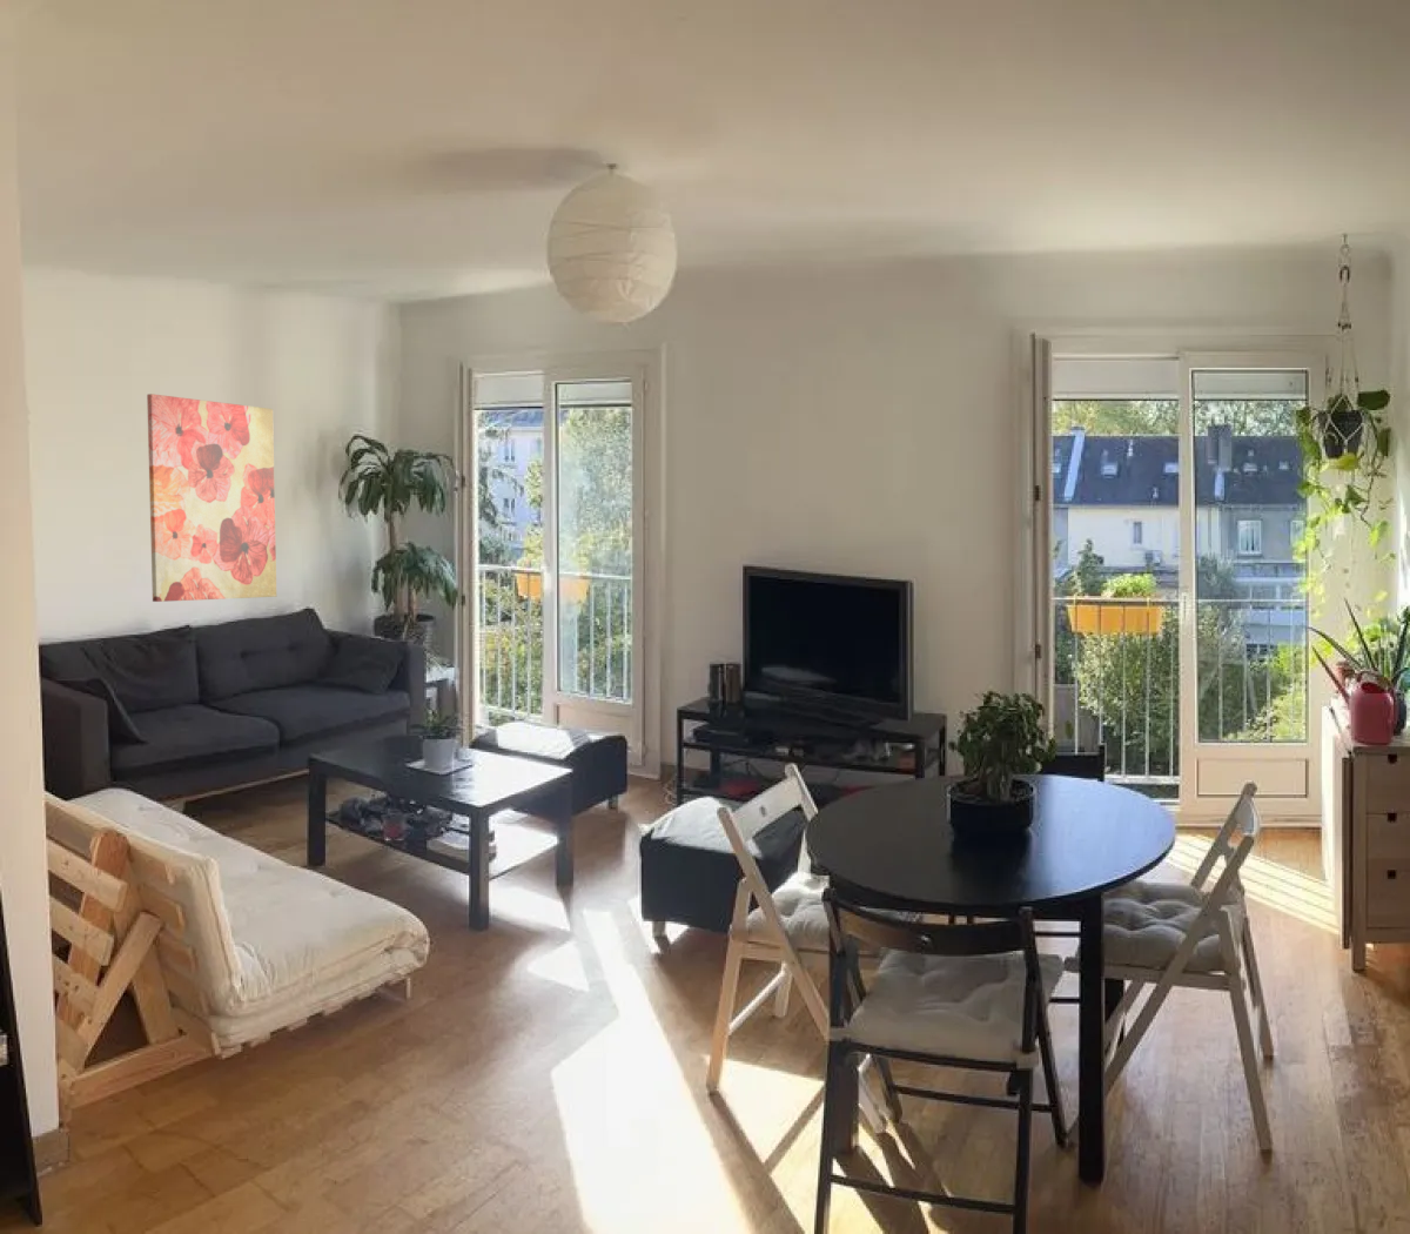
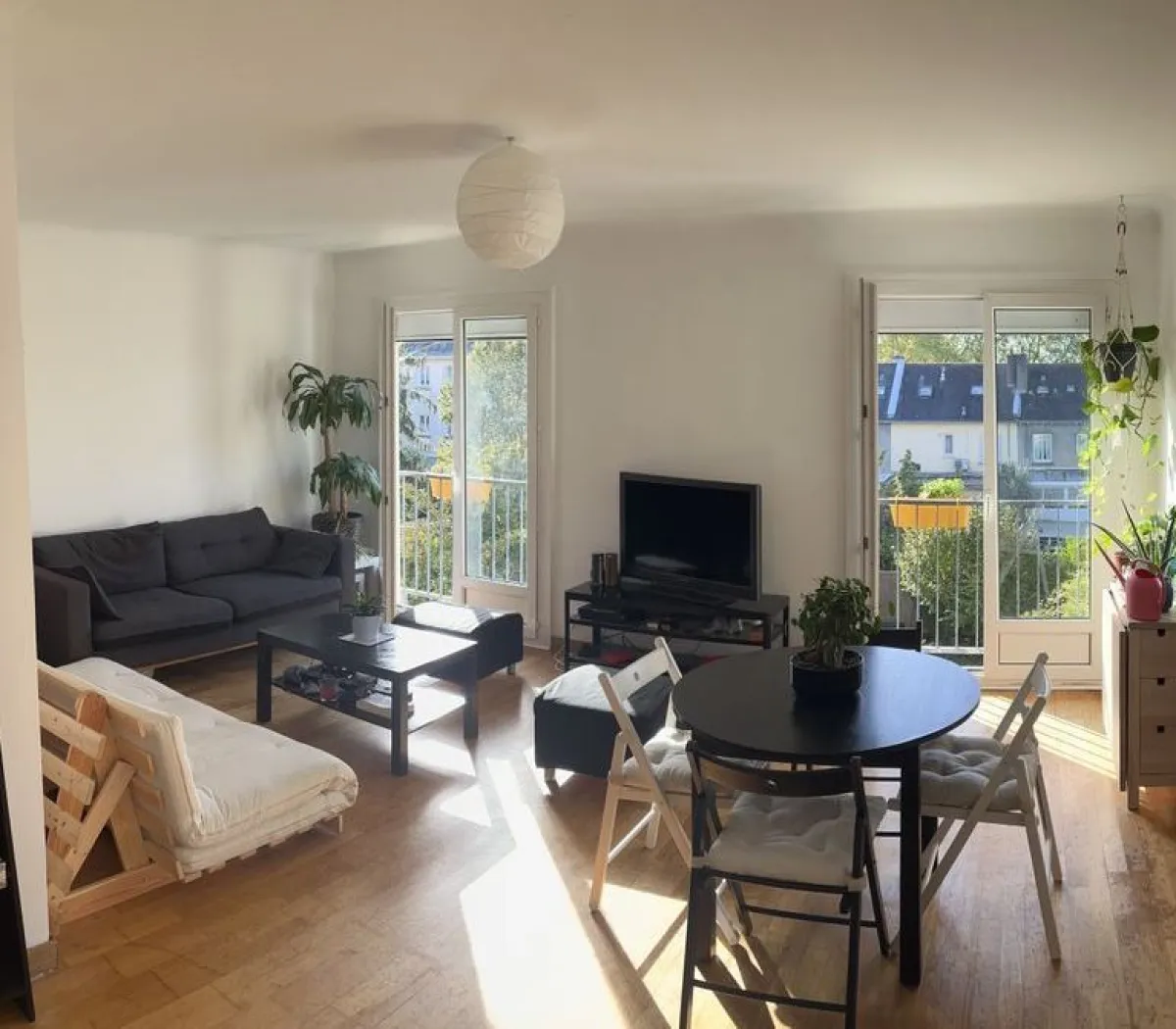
- wall art [146,392,277,603]
